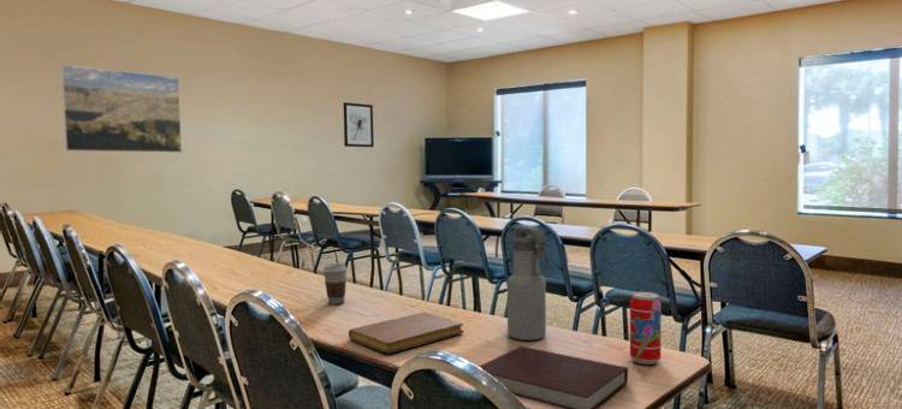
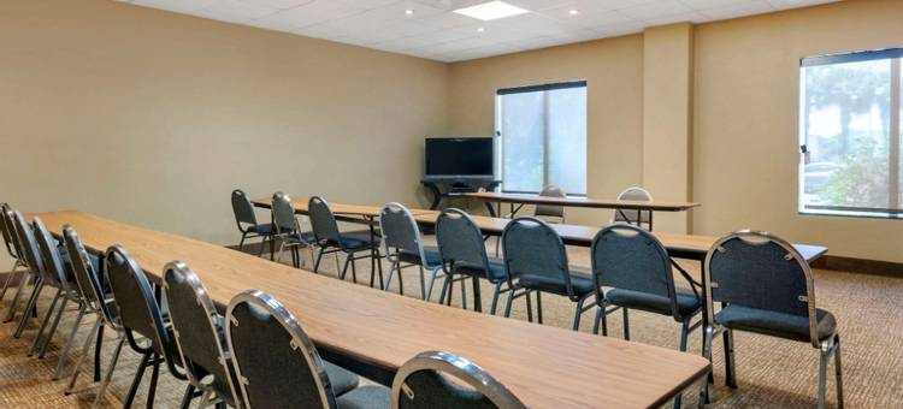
- water bottle [506,225,550,342]
- notebook [348,312,465,355]
- beverage can [629,291,663,366]
- coffee cup [321,262,349,306]
- wall art [343,101,375,148]
- notebook [477,345,629,409]
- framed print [60,64,183,154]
